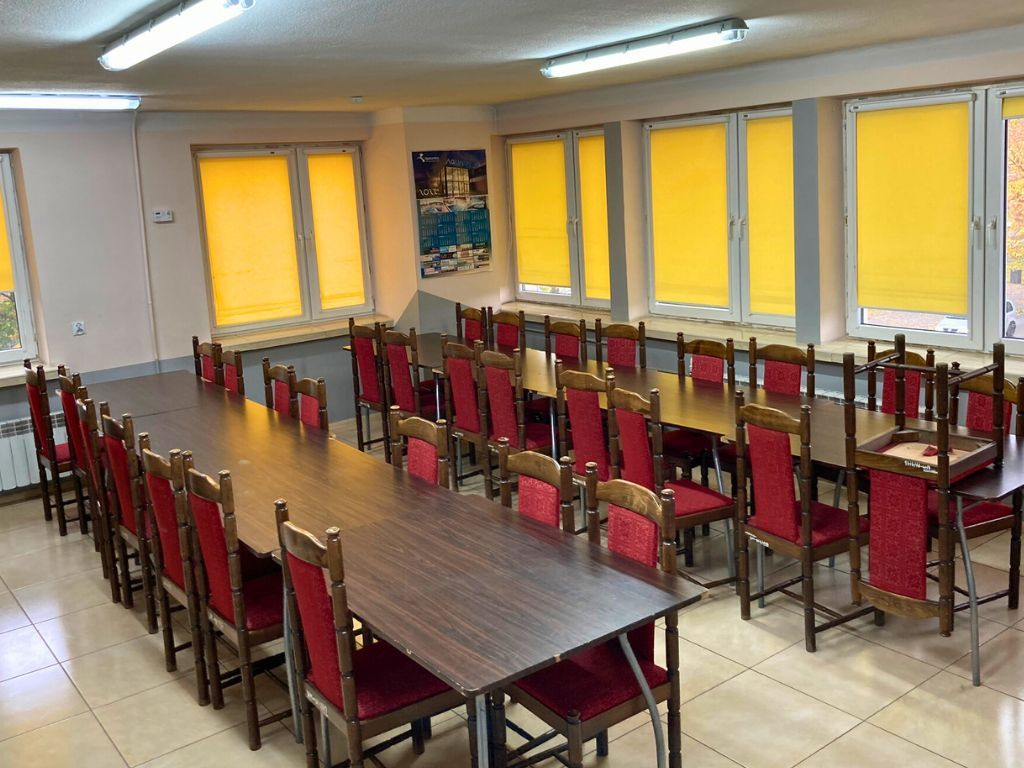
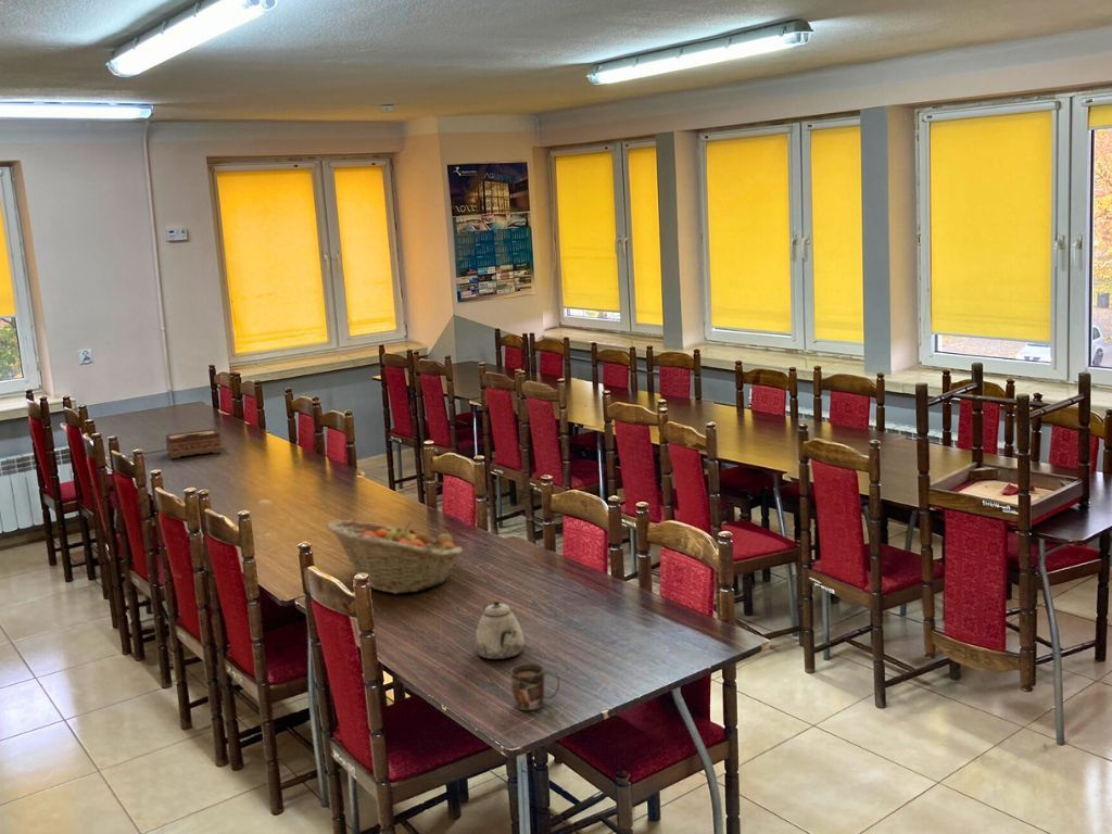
+ mug [509,662,560,711]
+ teapot [473,601,526,660]
+ tissue box [165,428,223,459]
+ fruit basket [327,519,464,595]
